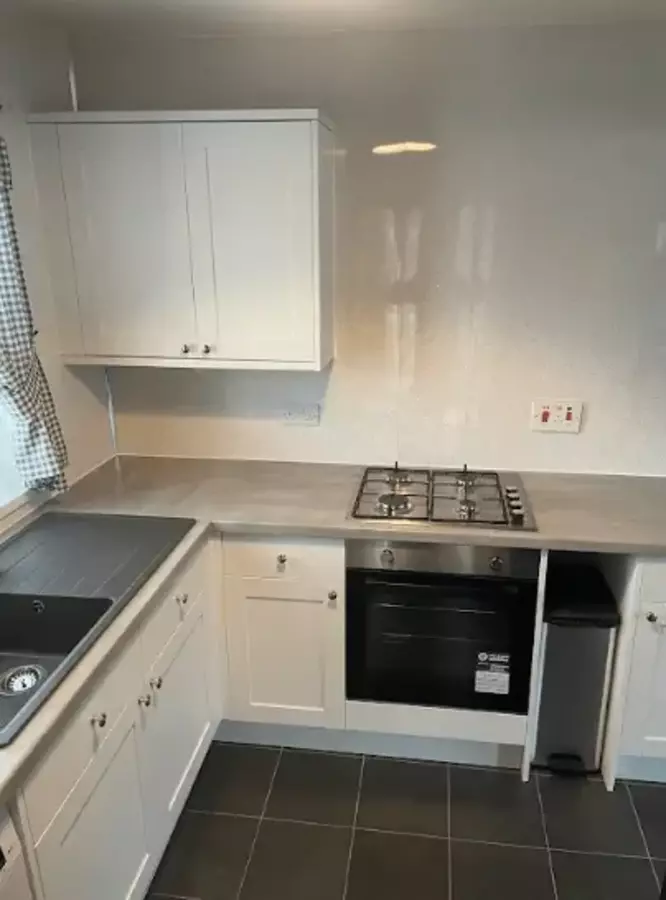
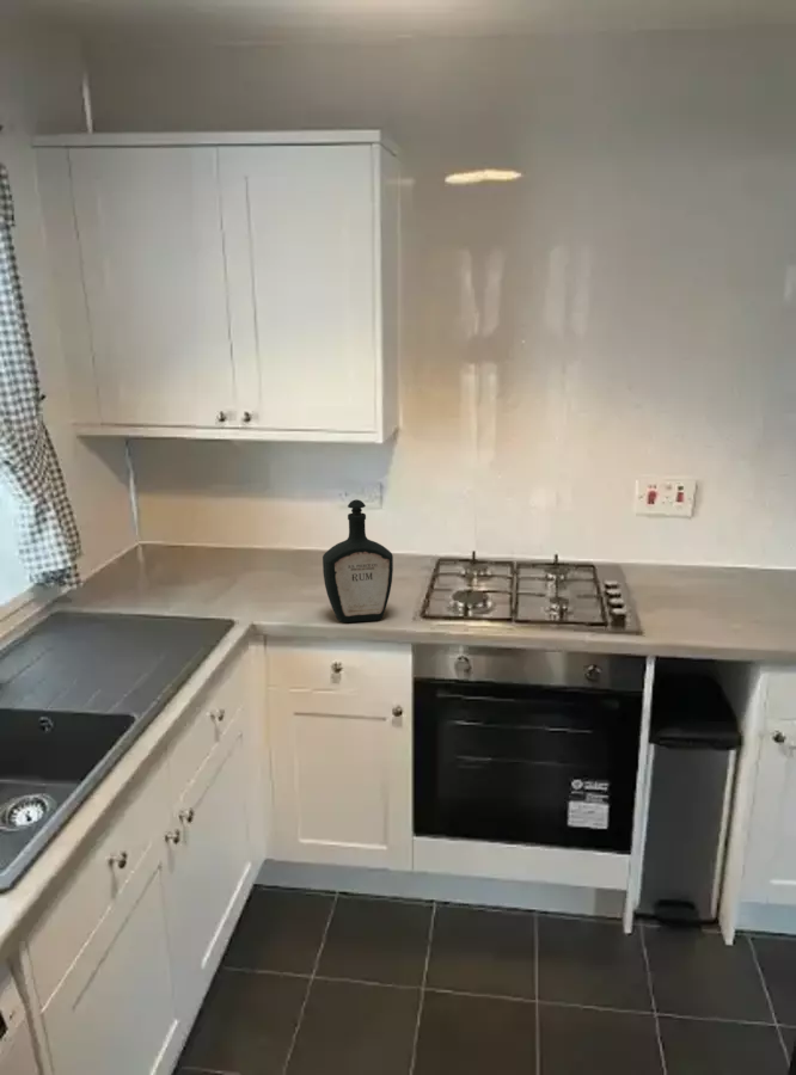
+ bottle [322,498,394,624]
